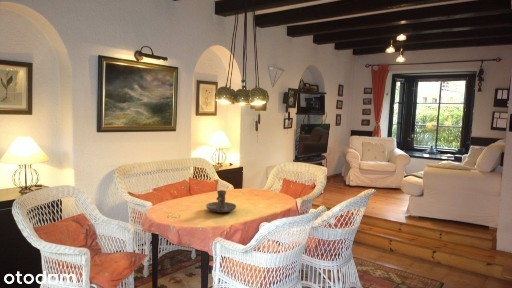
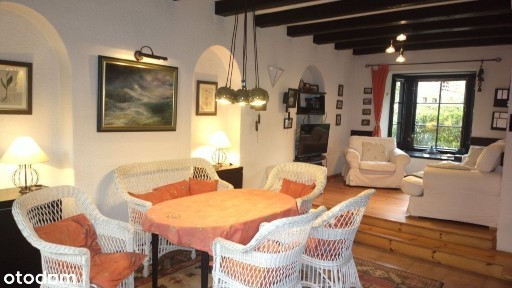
- candle holder [205,189,237,213]
